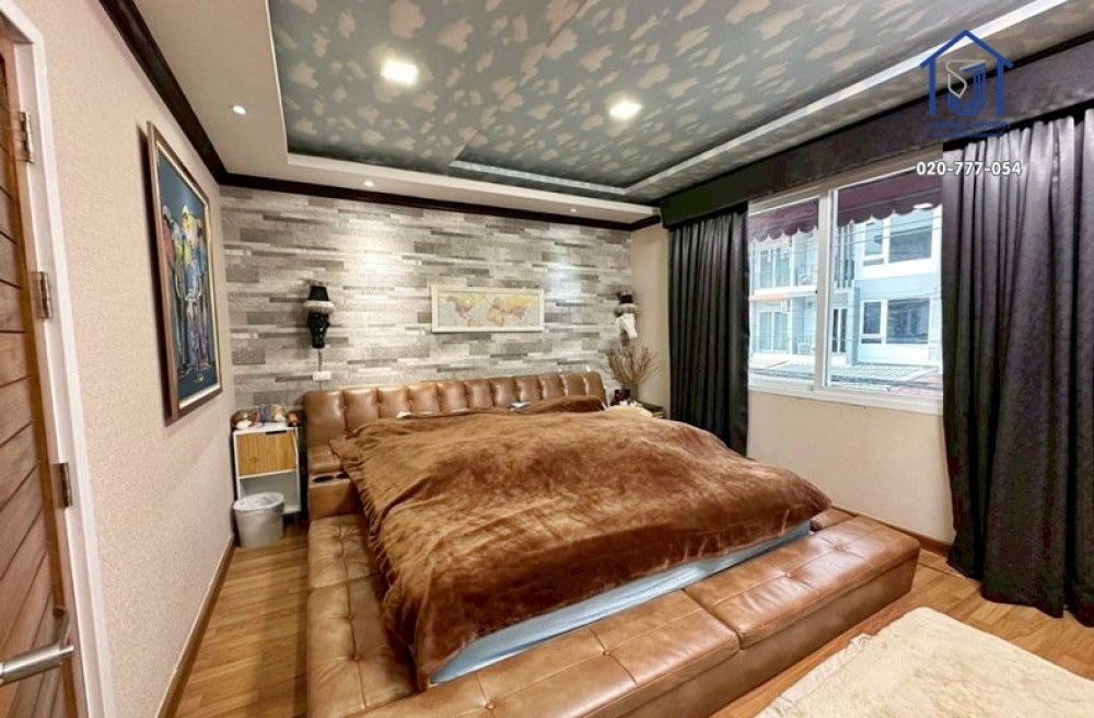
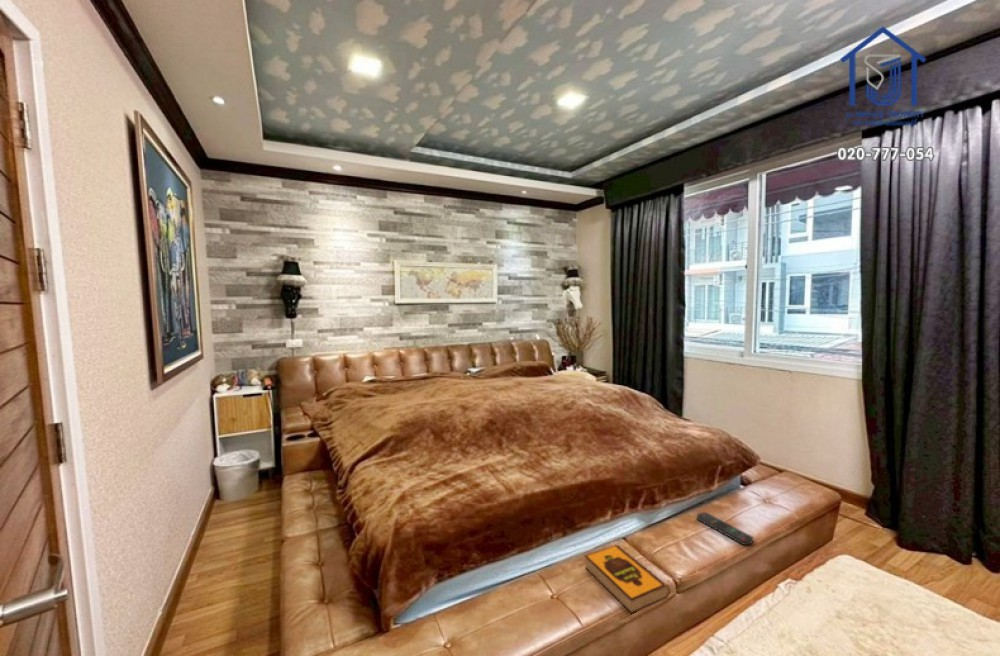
+ remote control [696,511,754,546]
+ hardback book [584,543,671,615]
